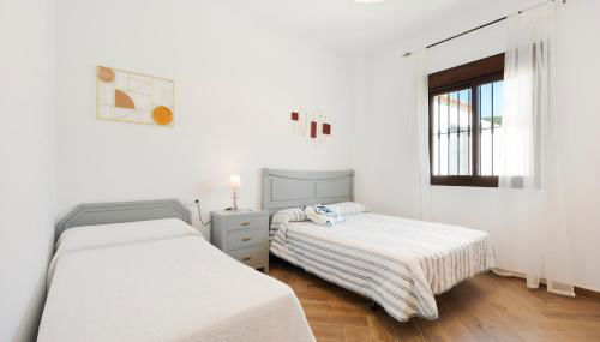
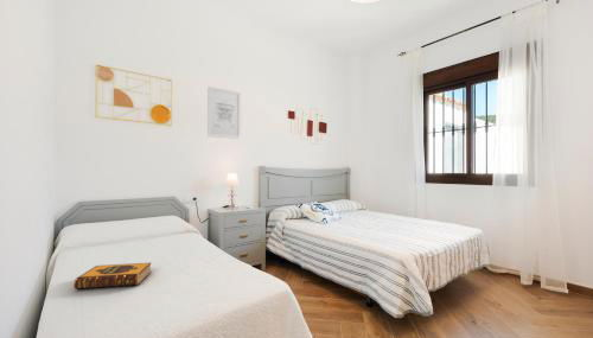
+ hardback book [72,261,153,291]
+ wall art [206,85,242,140]
